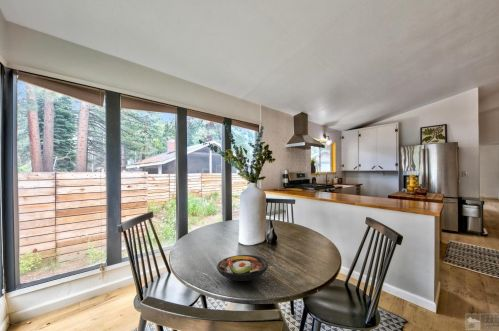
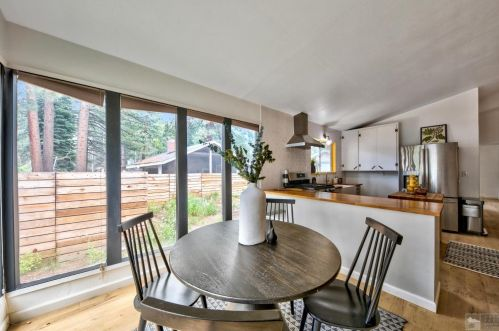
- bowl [216,254,269,282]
